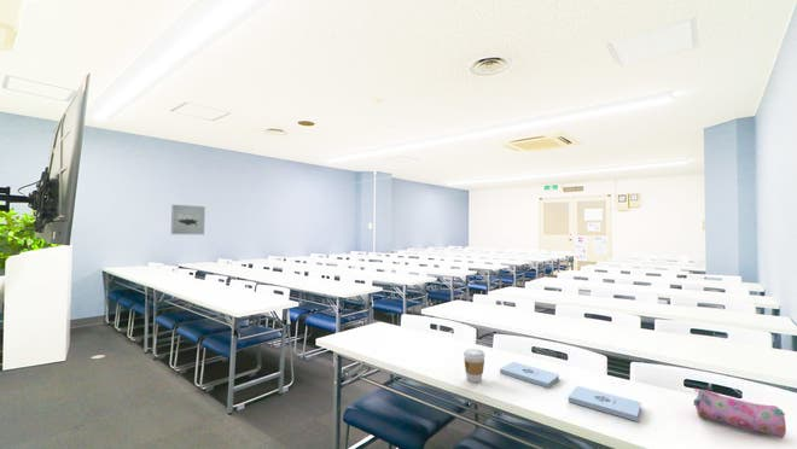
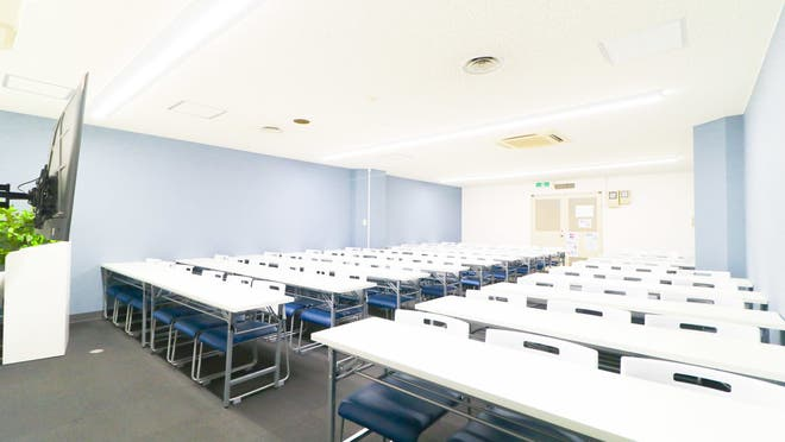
- notepad [568,385,642,422]
- pencil case [692,387,787,439]
- coffee cup [463,348,485,384]
- wall art [170,203,206,237]
- notepad [499,361,560,389]
